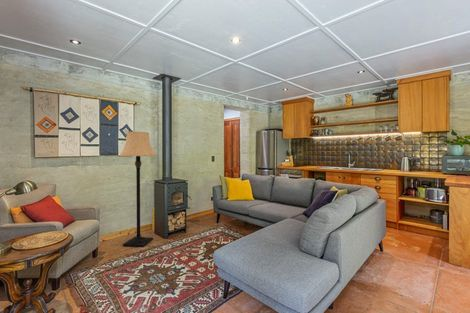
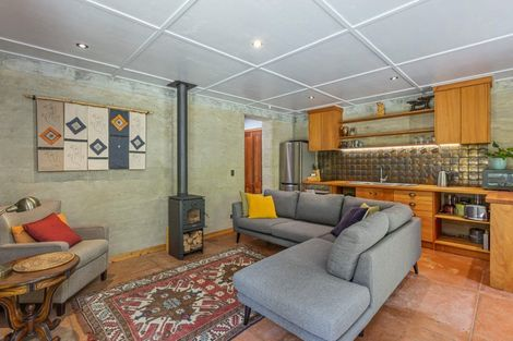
- lamp [118,131,157,248]
